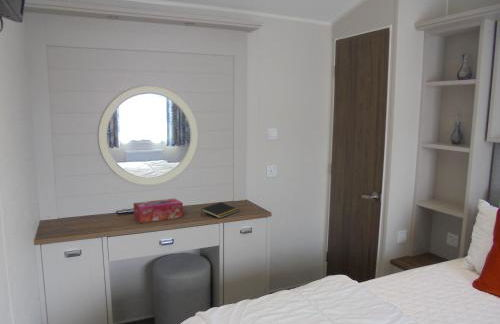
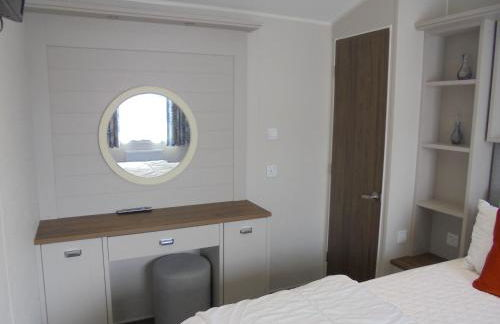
- notepad [200,201,240,219]
- tissue box [132,197,184,224]
